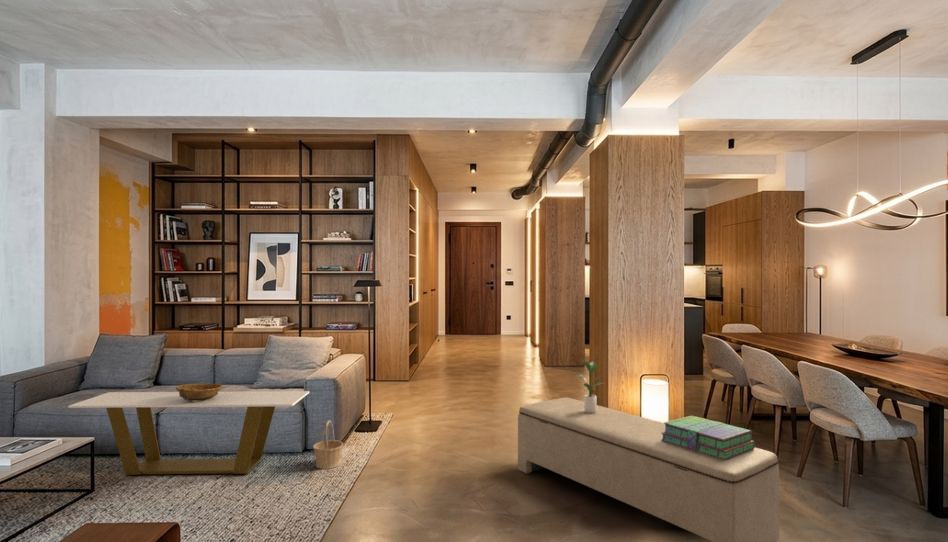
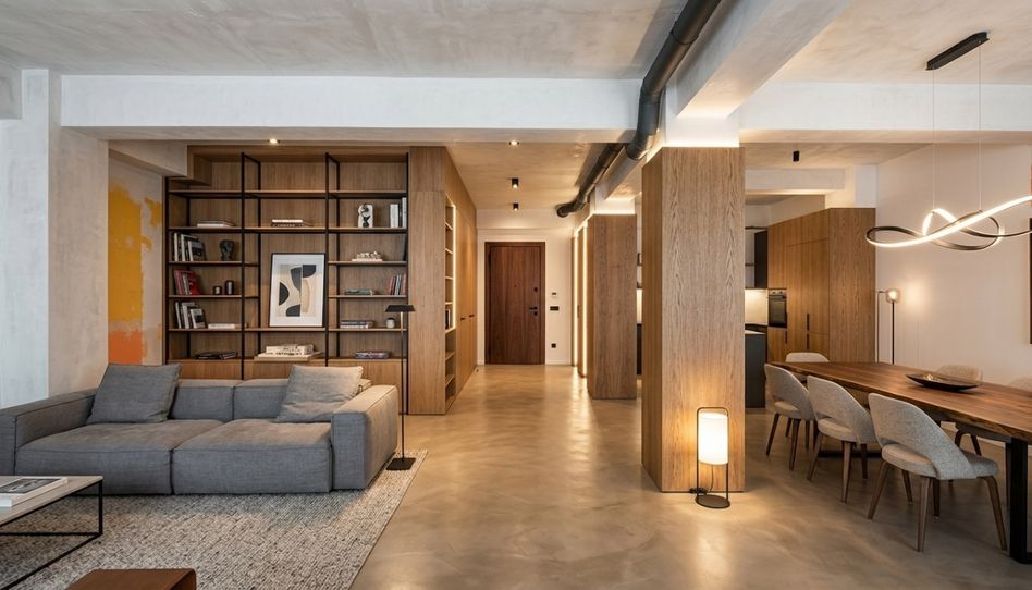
- basket [312,419,344,470]
- decorative bowl [175,382,224,401]
- coffee table [67,390,310,476]
- stack of books [661,415,756,460]
- bench [517,397,780,542]
- potted plant [577,358,604,413]
